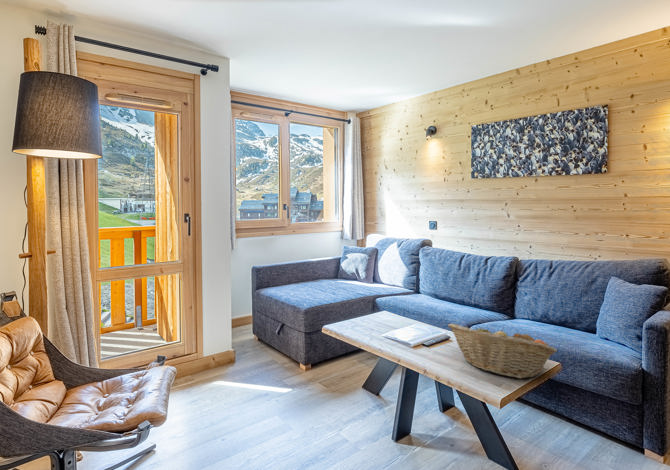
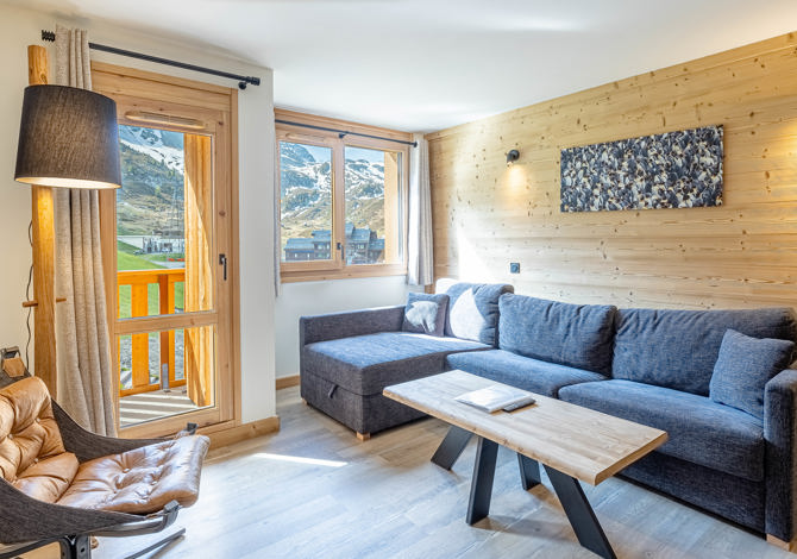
- fruit basket [447,322,558,380]
